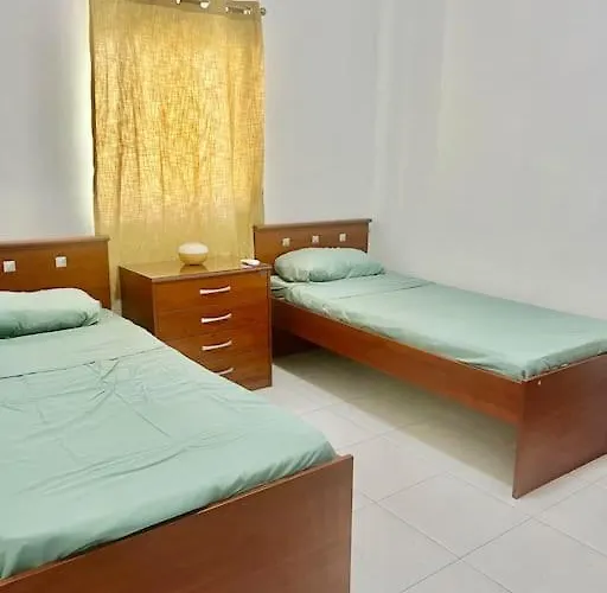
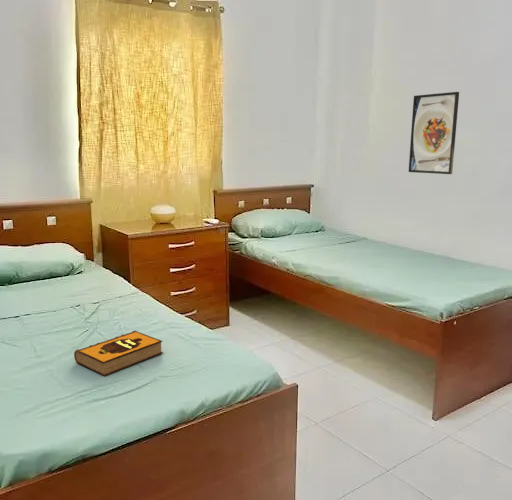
+ hardback book [73,330,164,377]
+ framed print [408,91,460,175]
